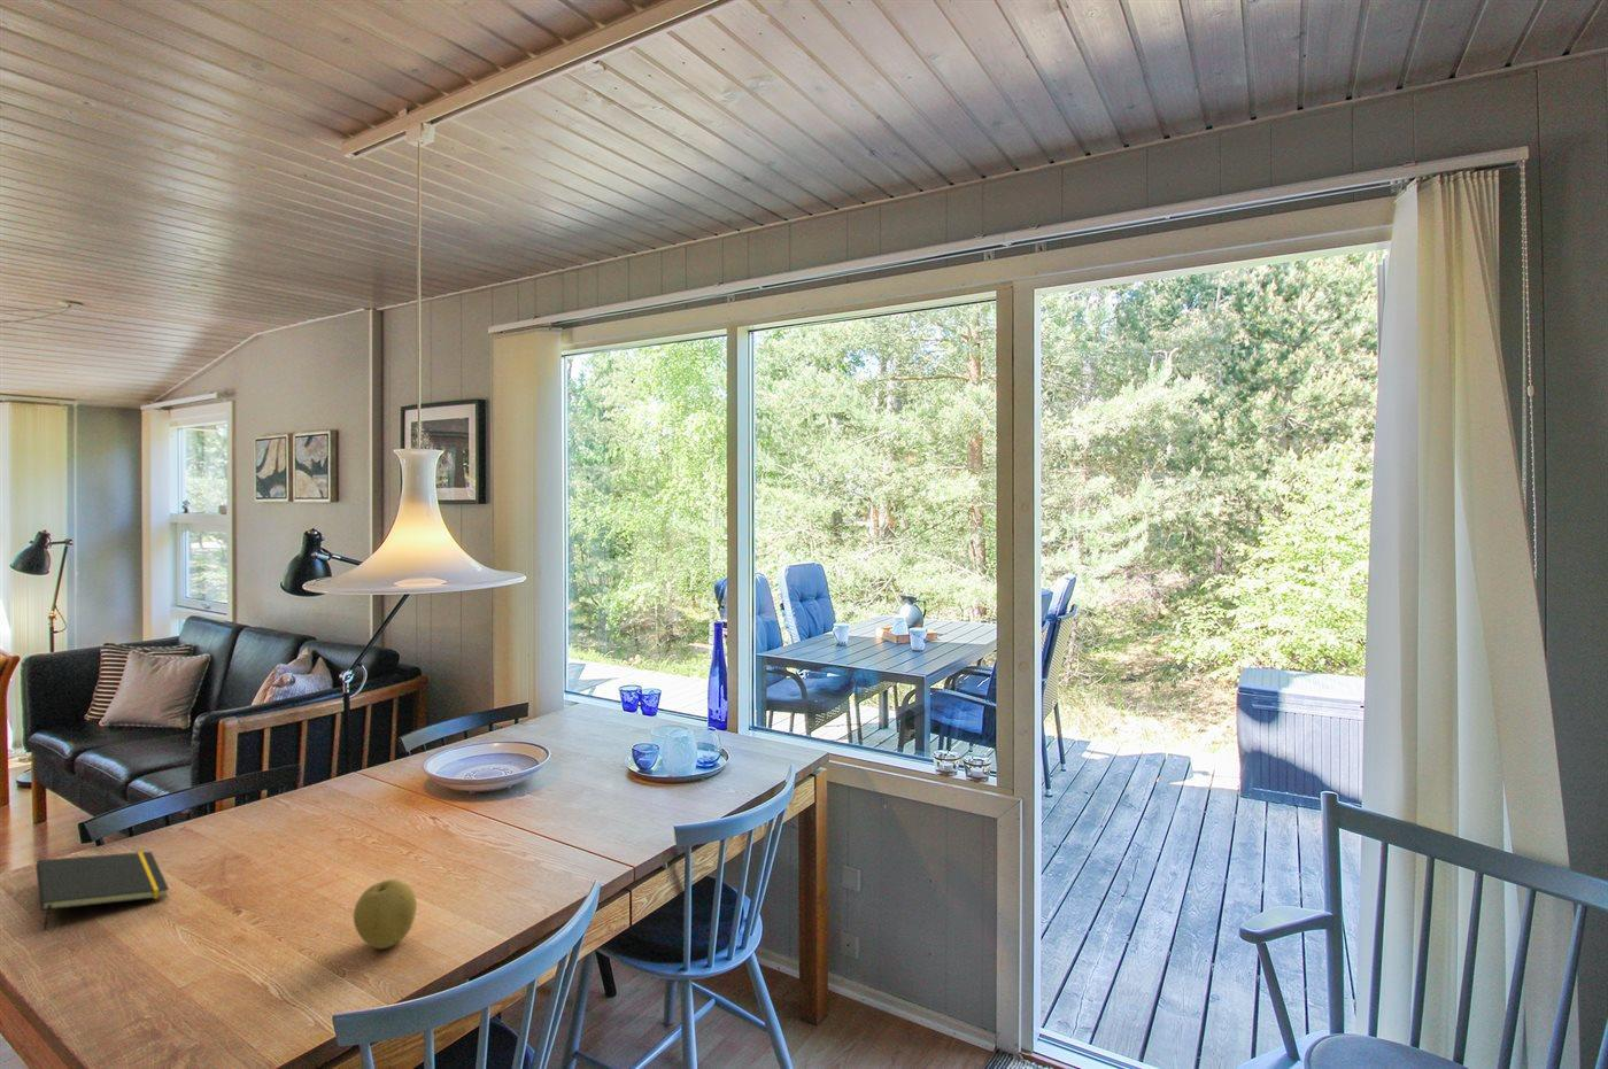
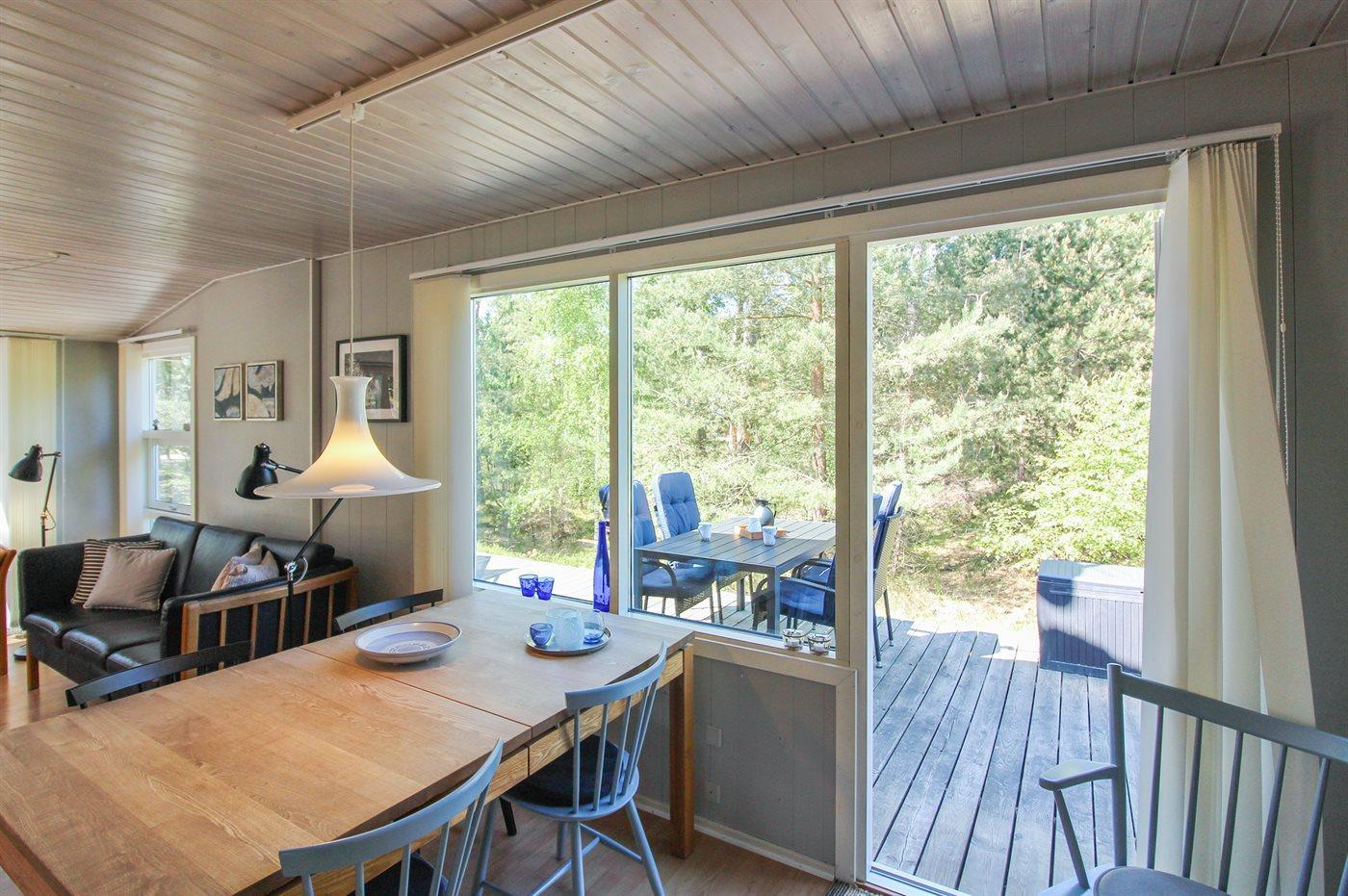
- fruit [353,878,418,950]
- notepad [35,851,171,932]
